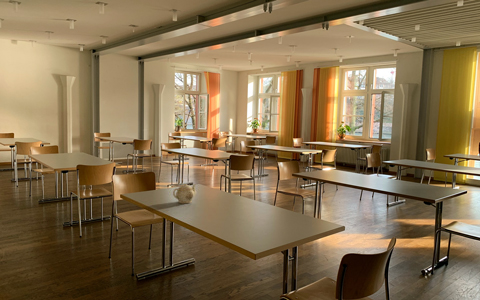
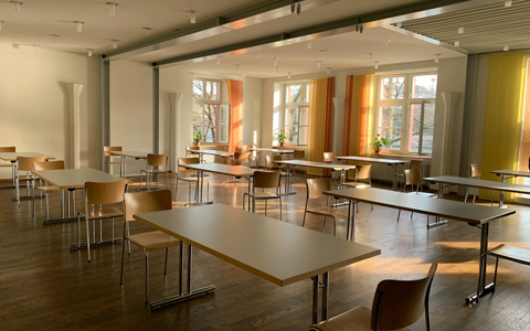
- teapot [172,183,197,204]
